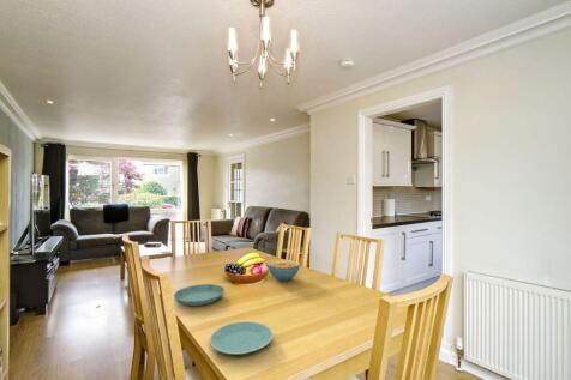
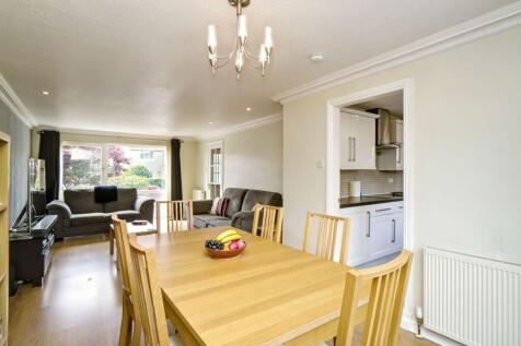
- cereal bowl [266,259,301,282]
- saucer [173,283,226,307]
- plate [209,320,274,356]
